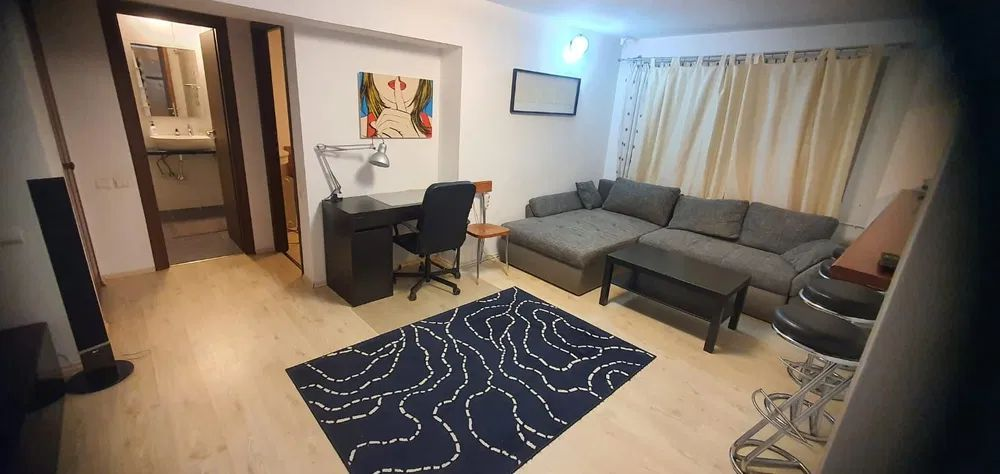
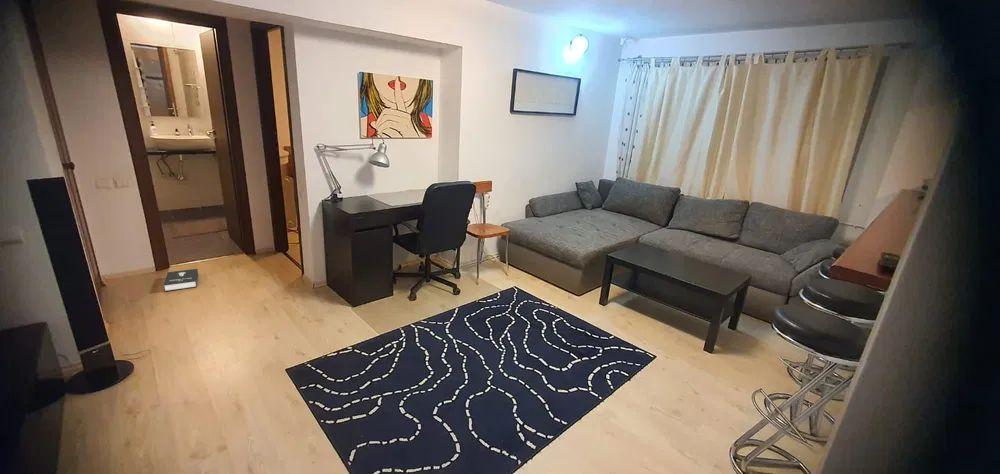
+ booklet [163,268,199,292]
